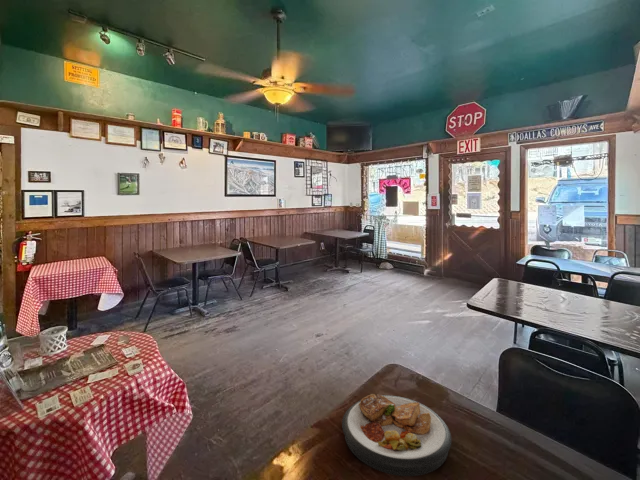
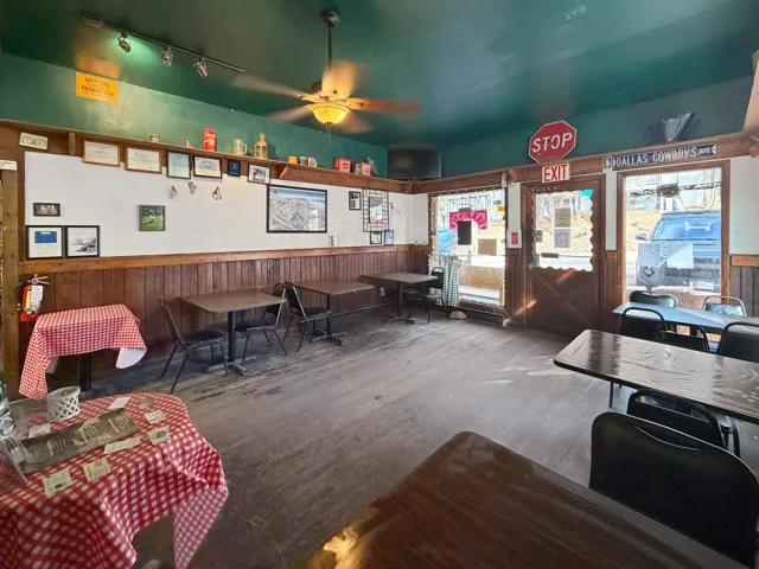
- plate [341,393,453,477]
